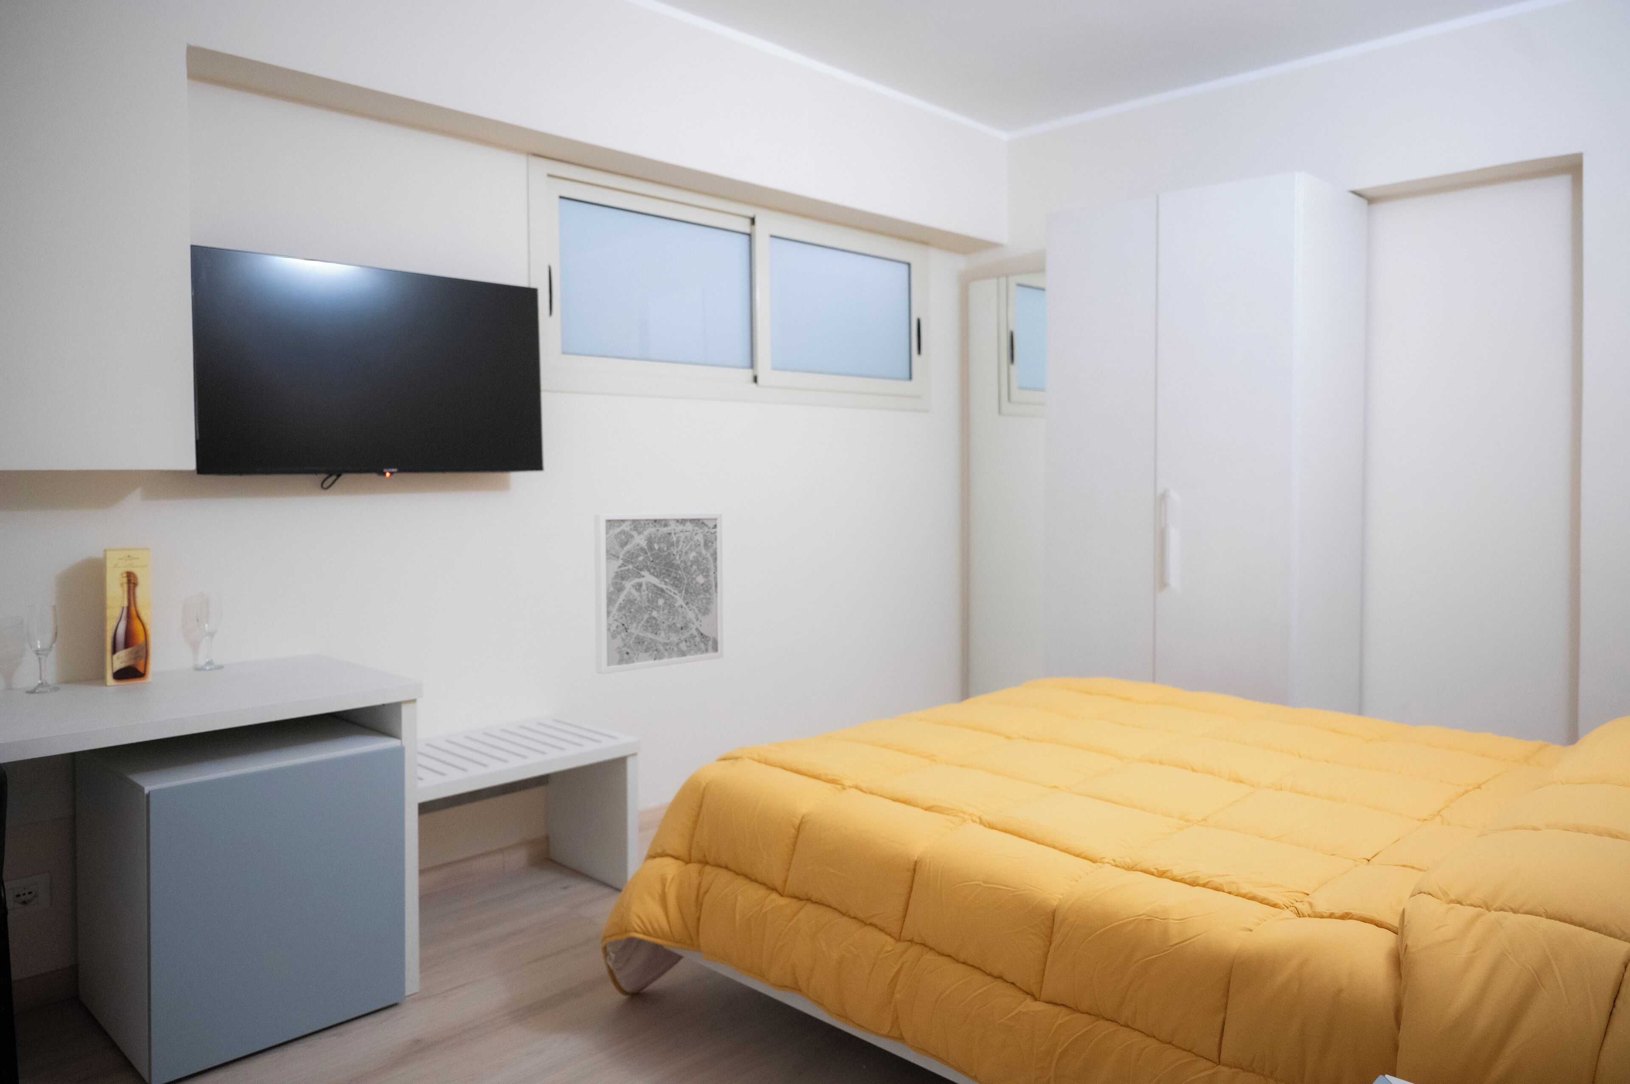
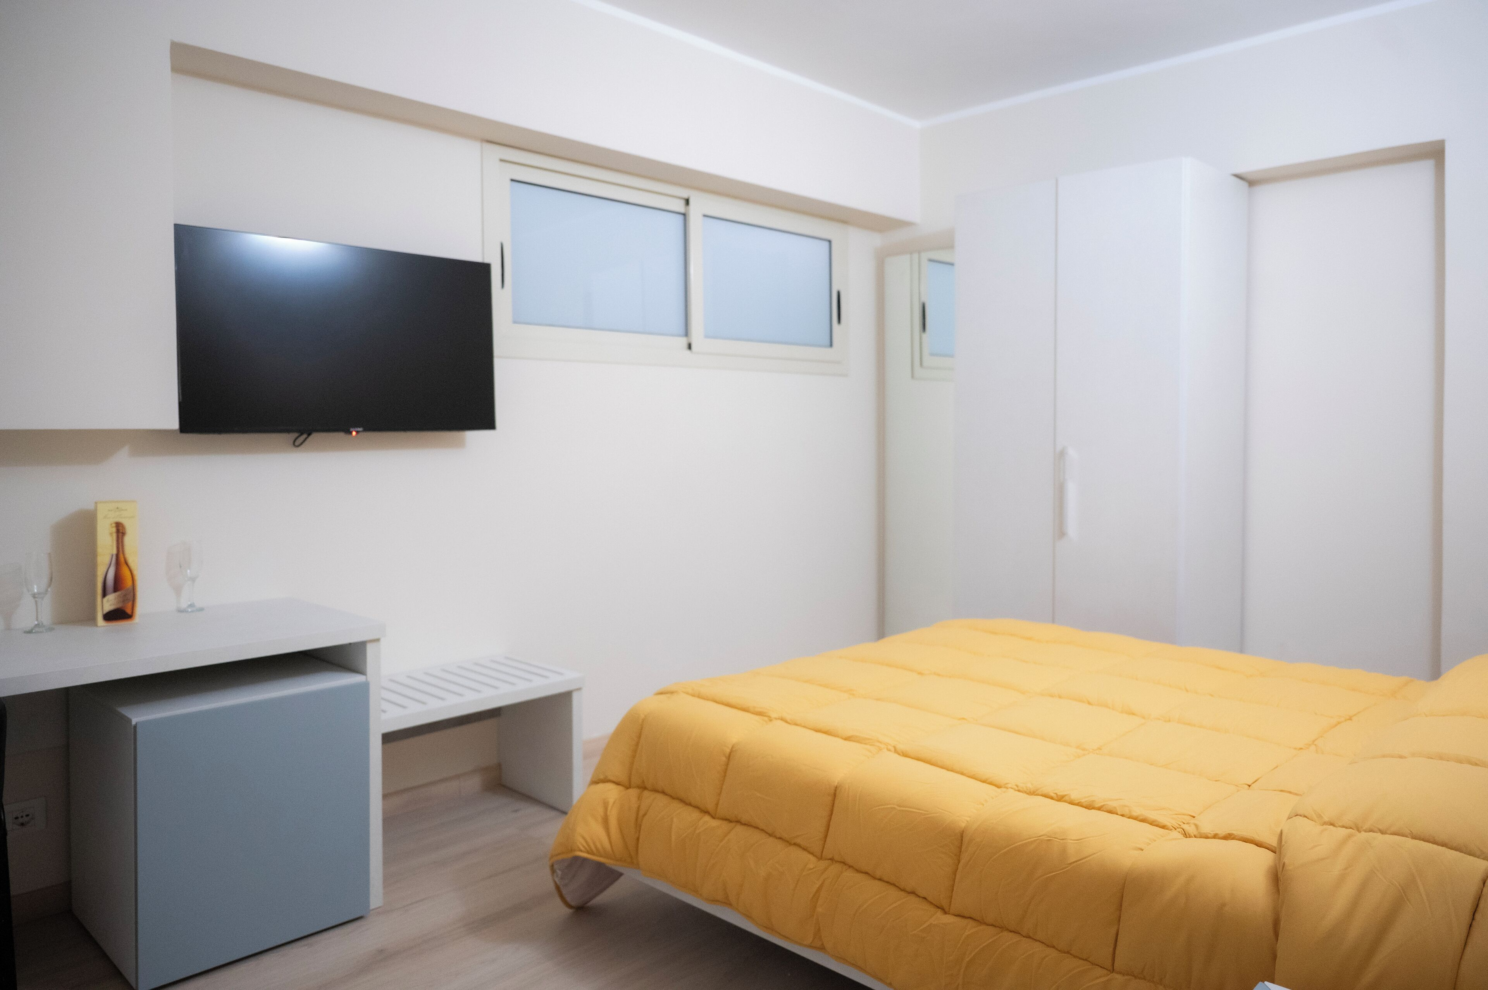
- wall art [593,513,724,674]
